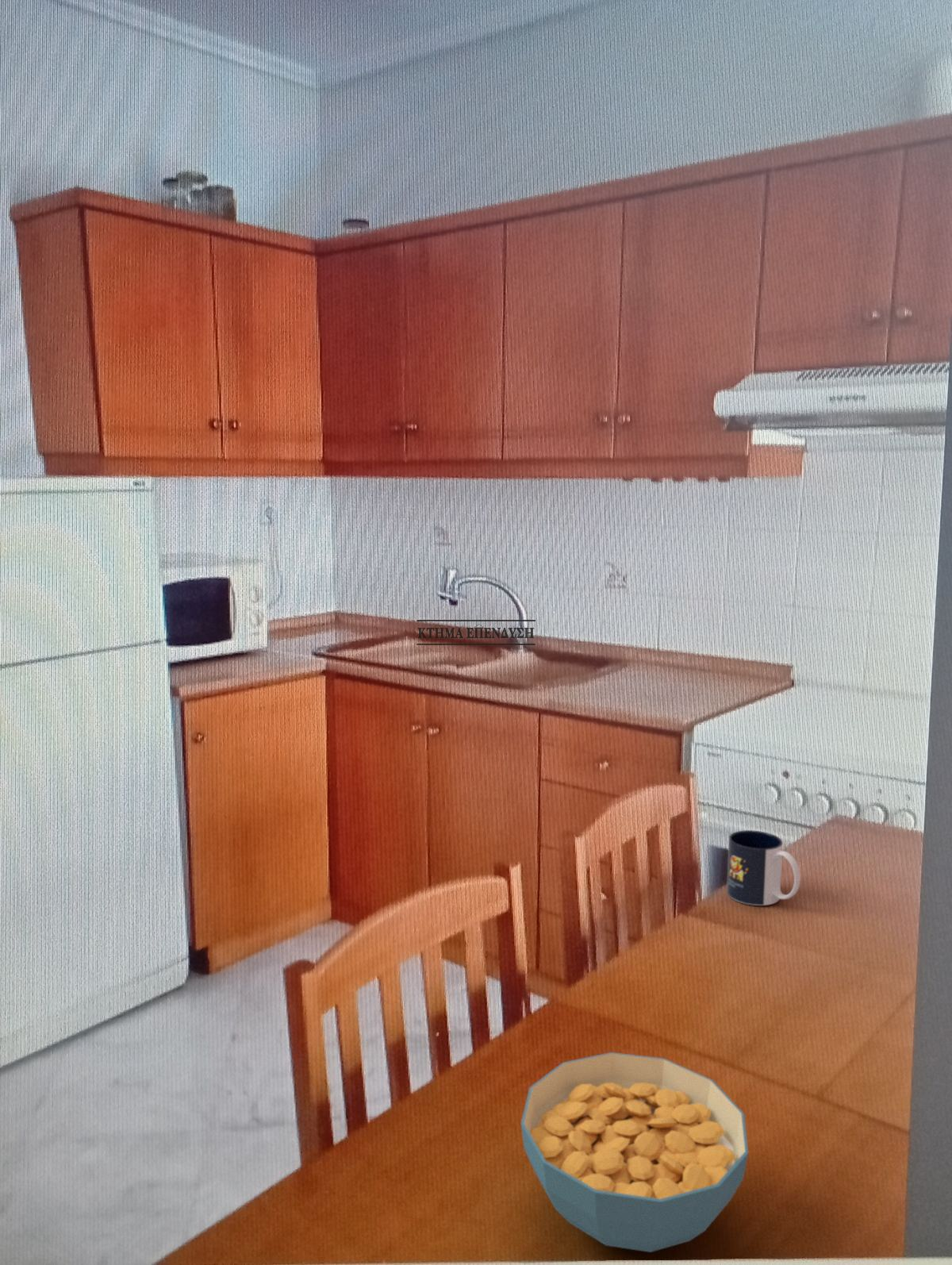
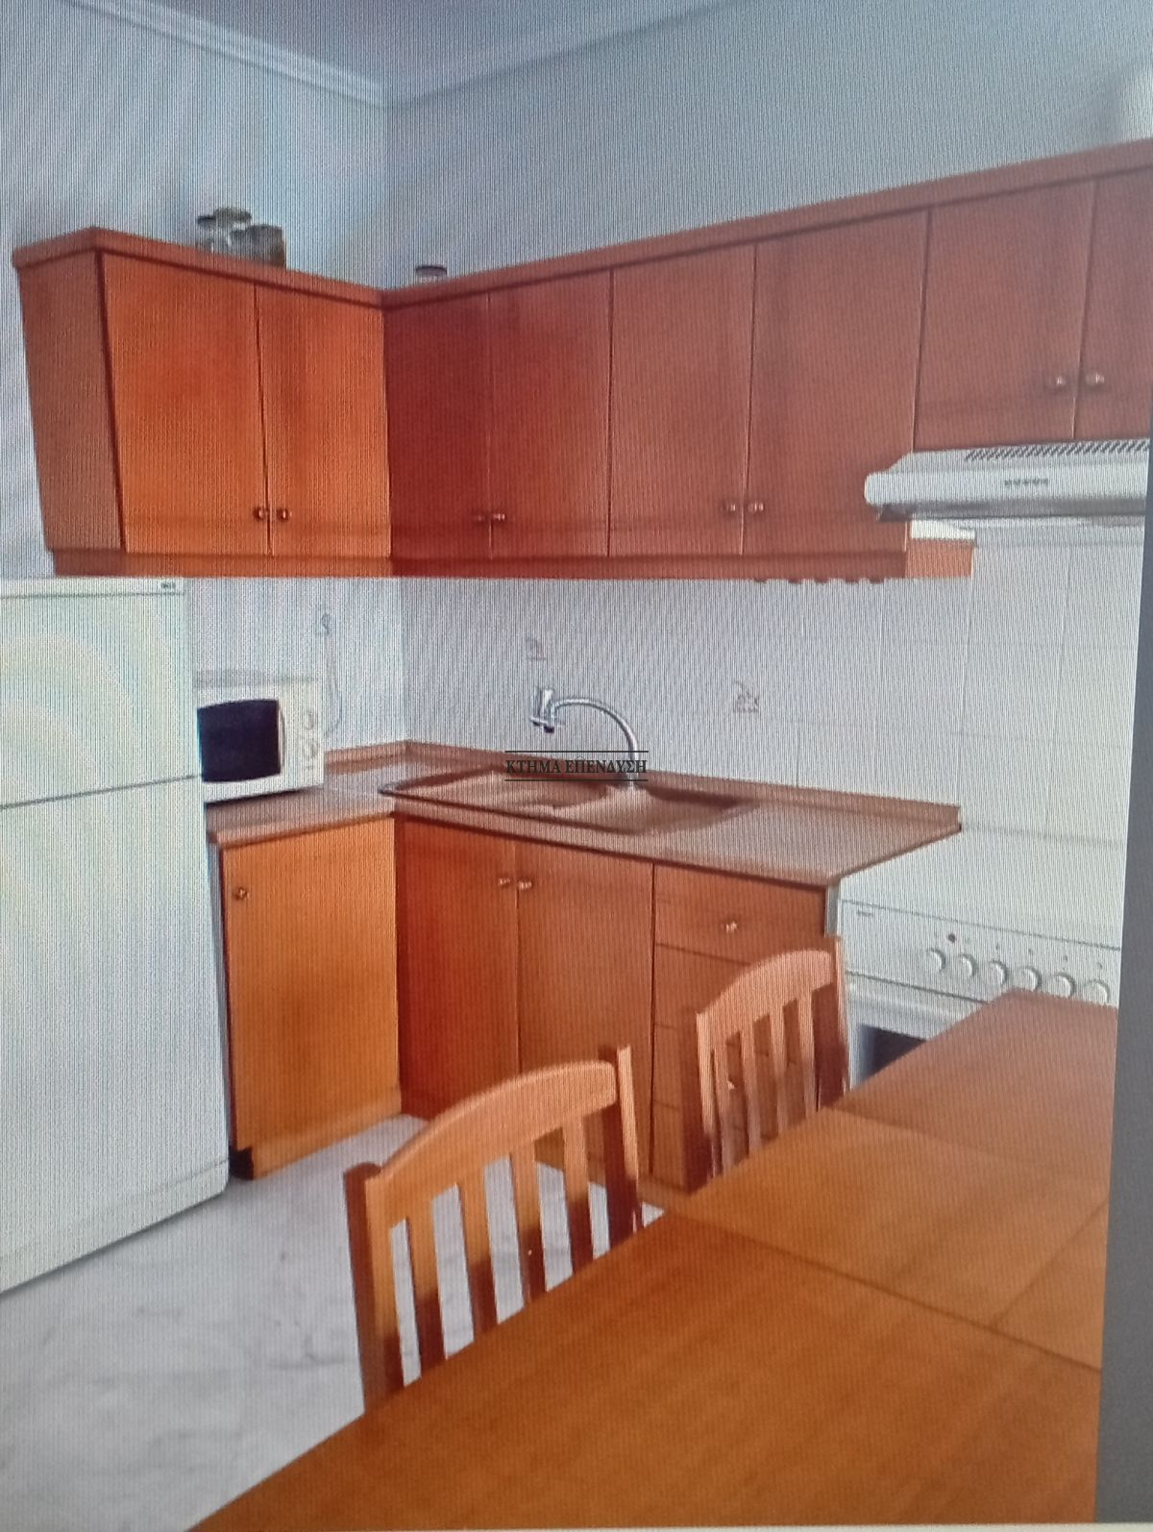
- cereal bowl [520,1052,749,1253]
- mug [726,829,801,906]
